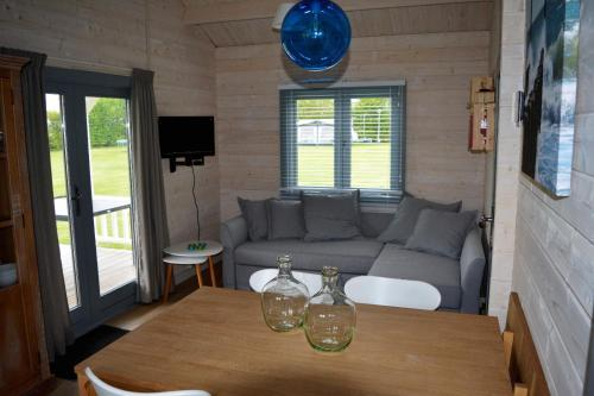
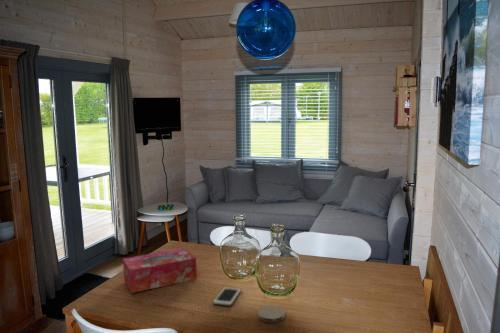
+ tissue box [122,247,198,294]
+ cell phone [212,286,242,307]
+ coaster [257,305,286,323]
